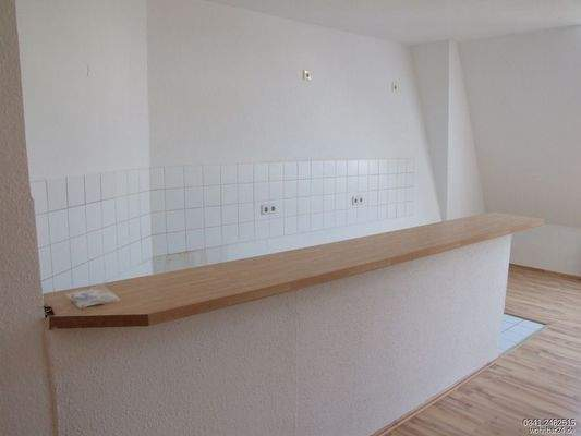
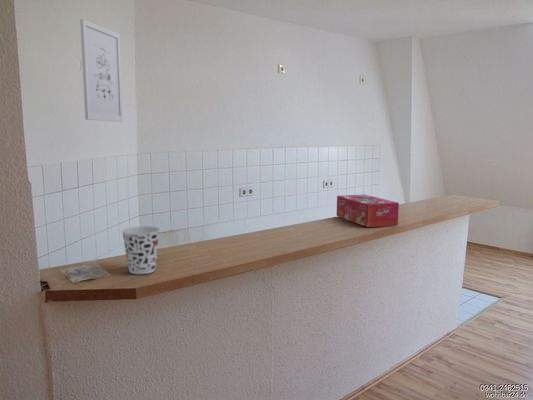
+ tissue box [336,194,400,228]
+ wall art [79,18,124,123]
+ cup [121,225,161,275]
